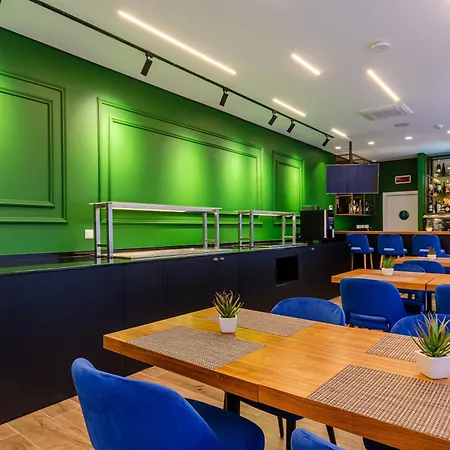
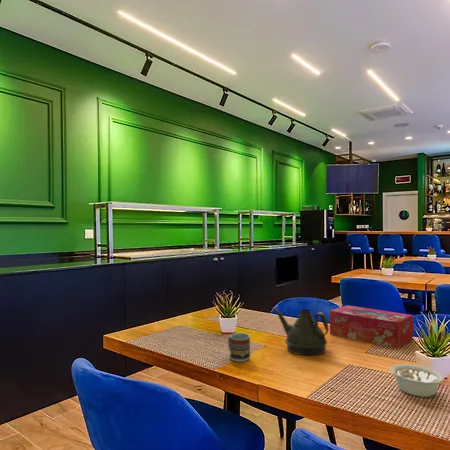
+ tissue box [329,304,415,350]
+ legume [389,363,445,398]
+ teapot [271,307,330,357]
+ cup [227,332,251,363]
